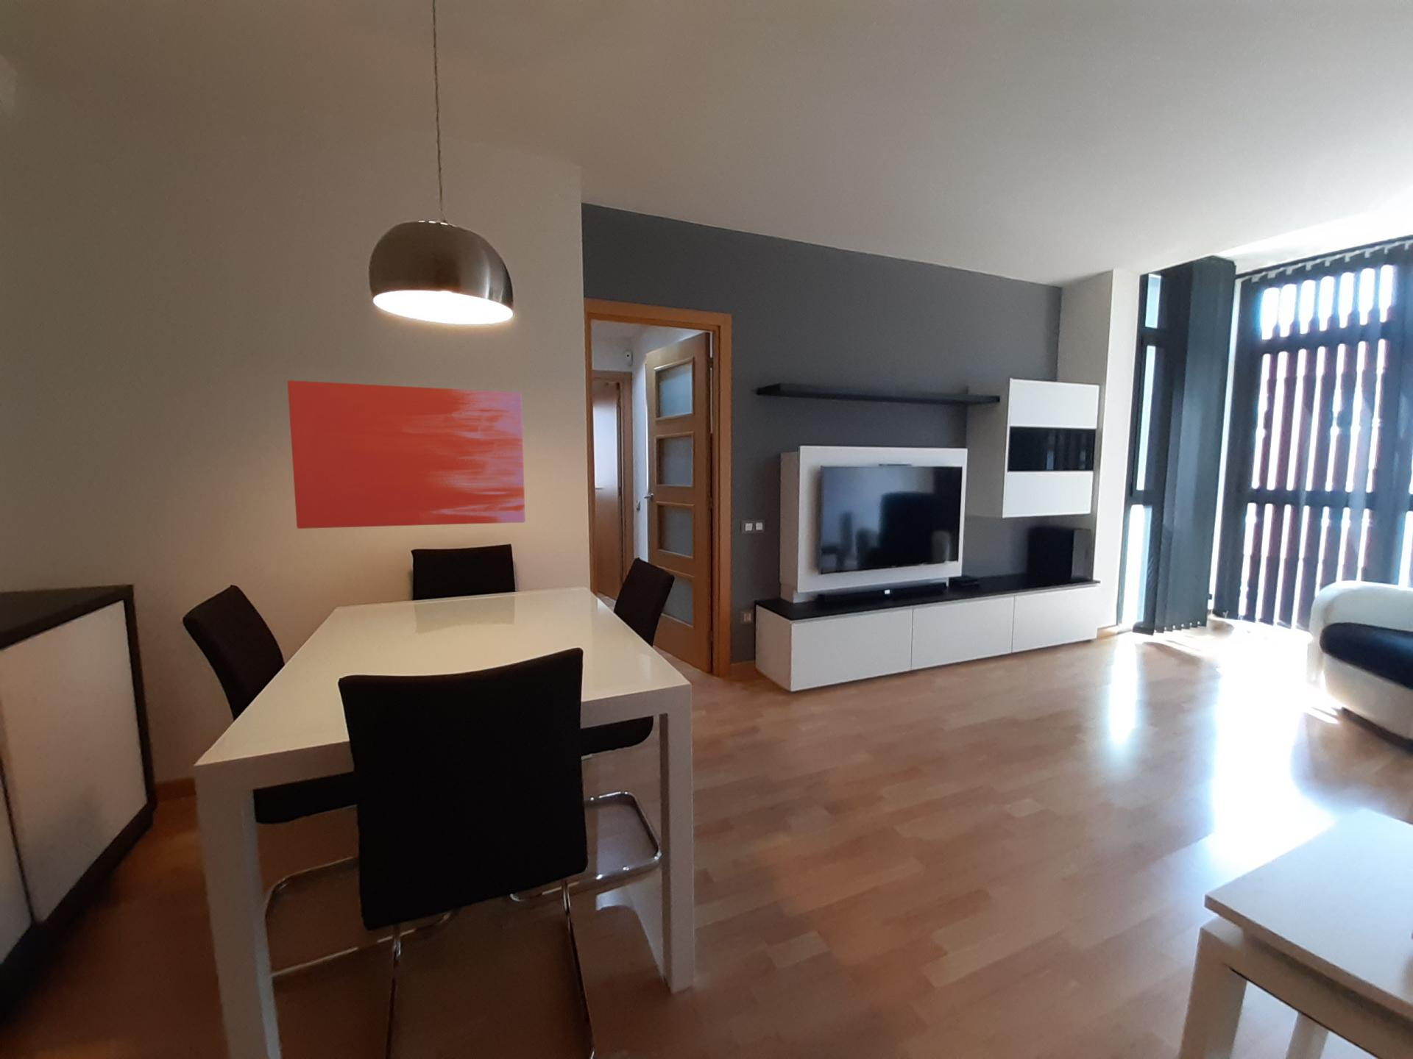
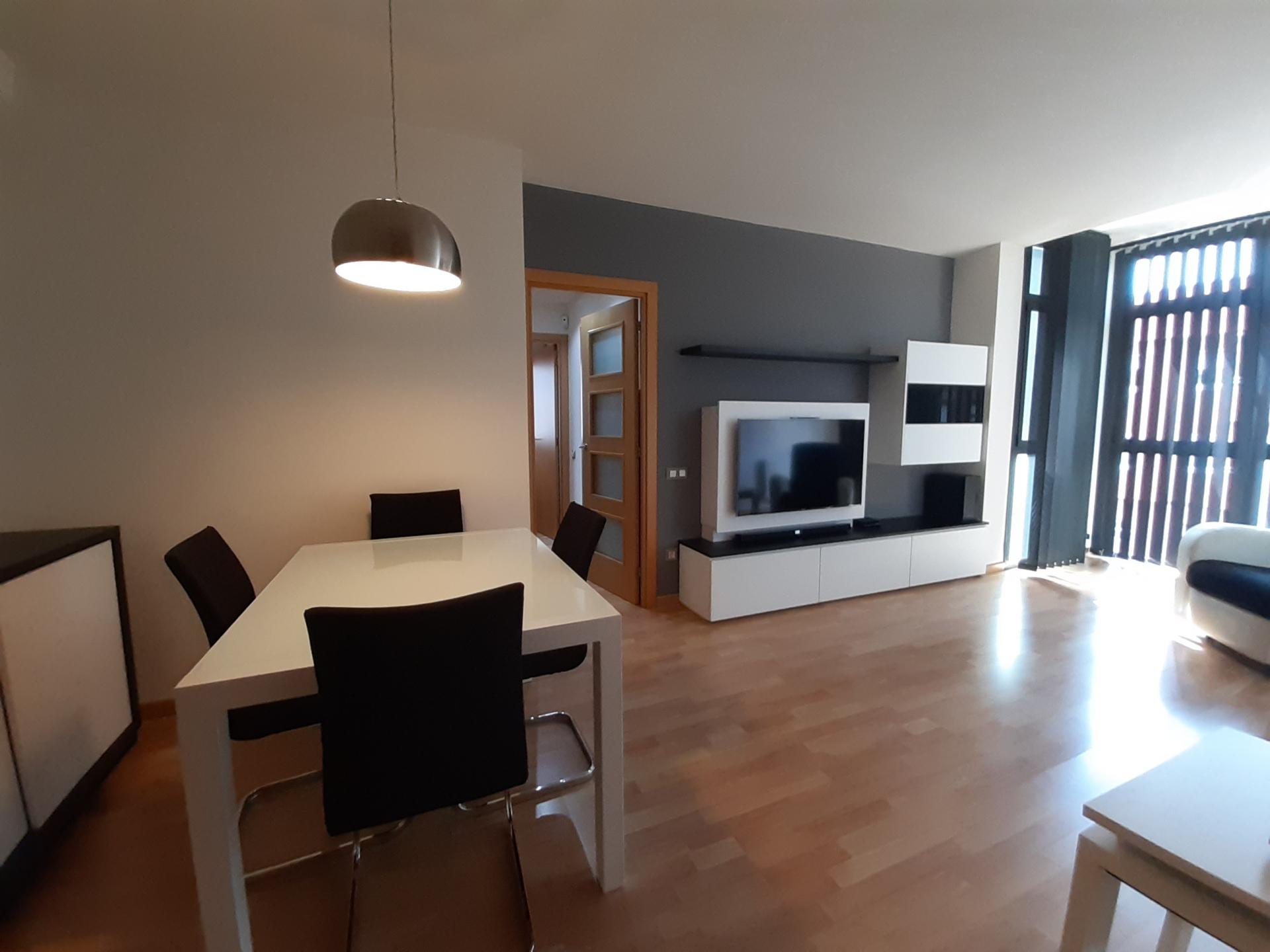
- wall art [287,379,526,530]
